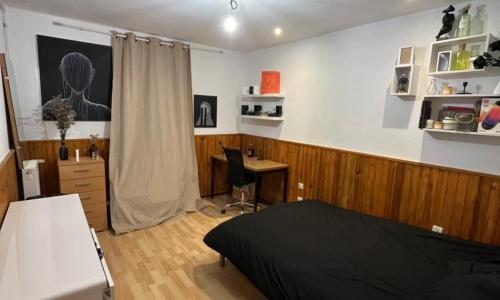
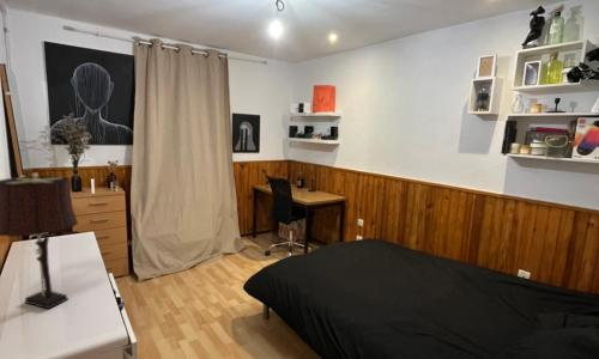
+ table lamp [0,171,79,310]
